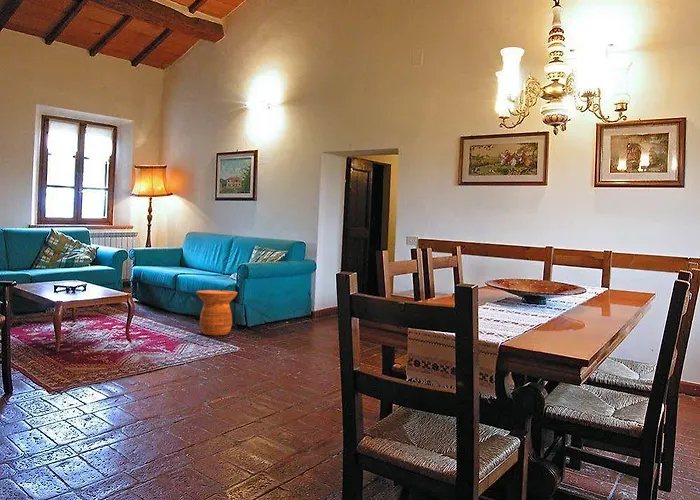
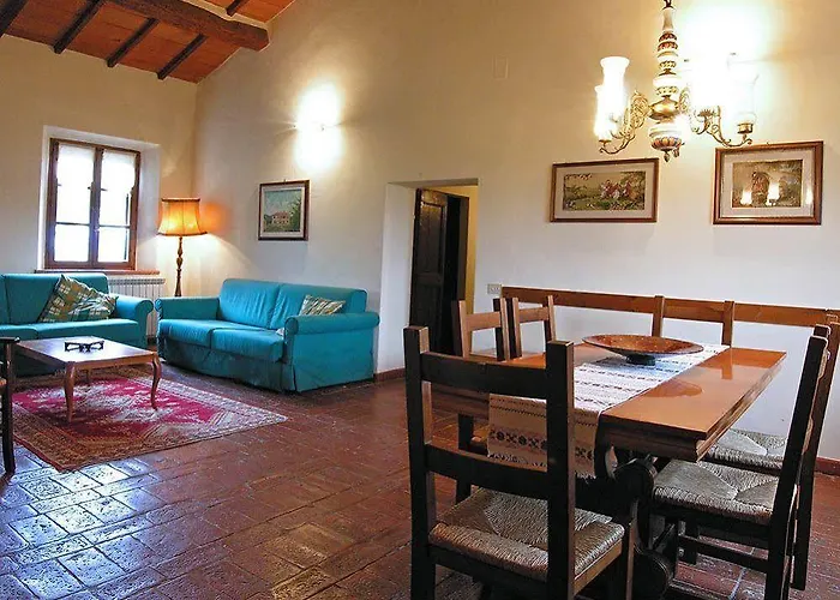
- side table [196,289,238,336]
